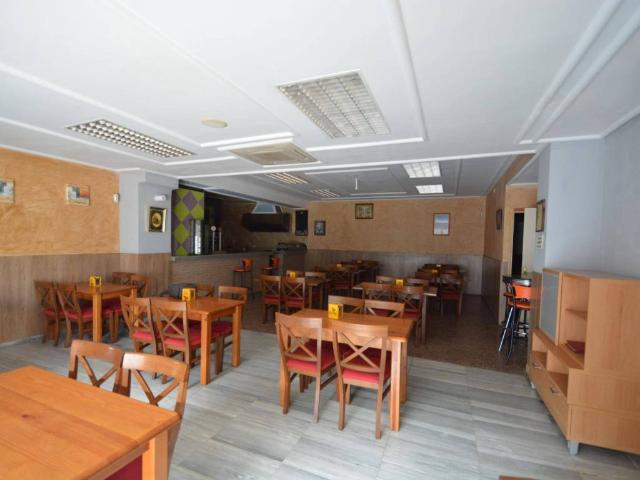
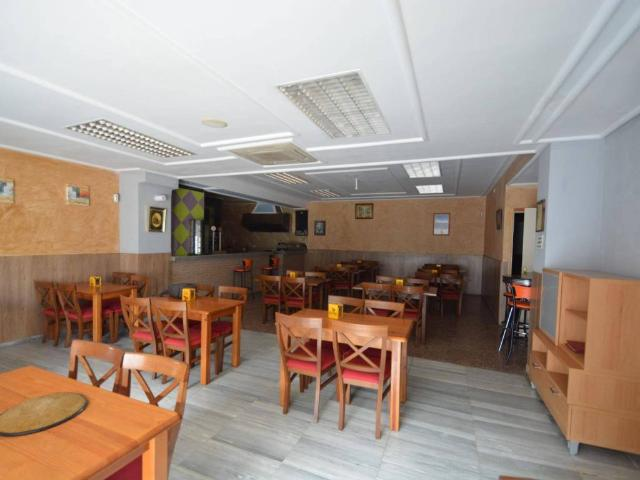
+ plate [0,391,89,438]
